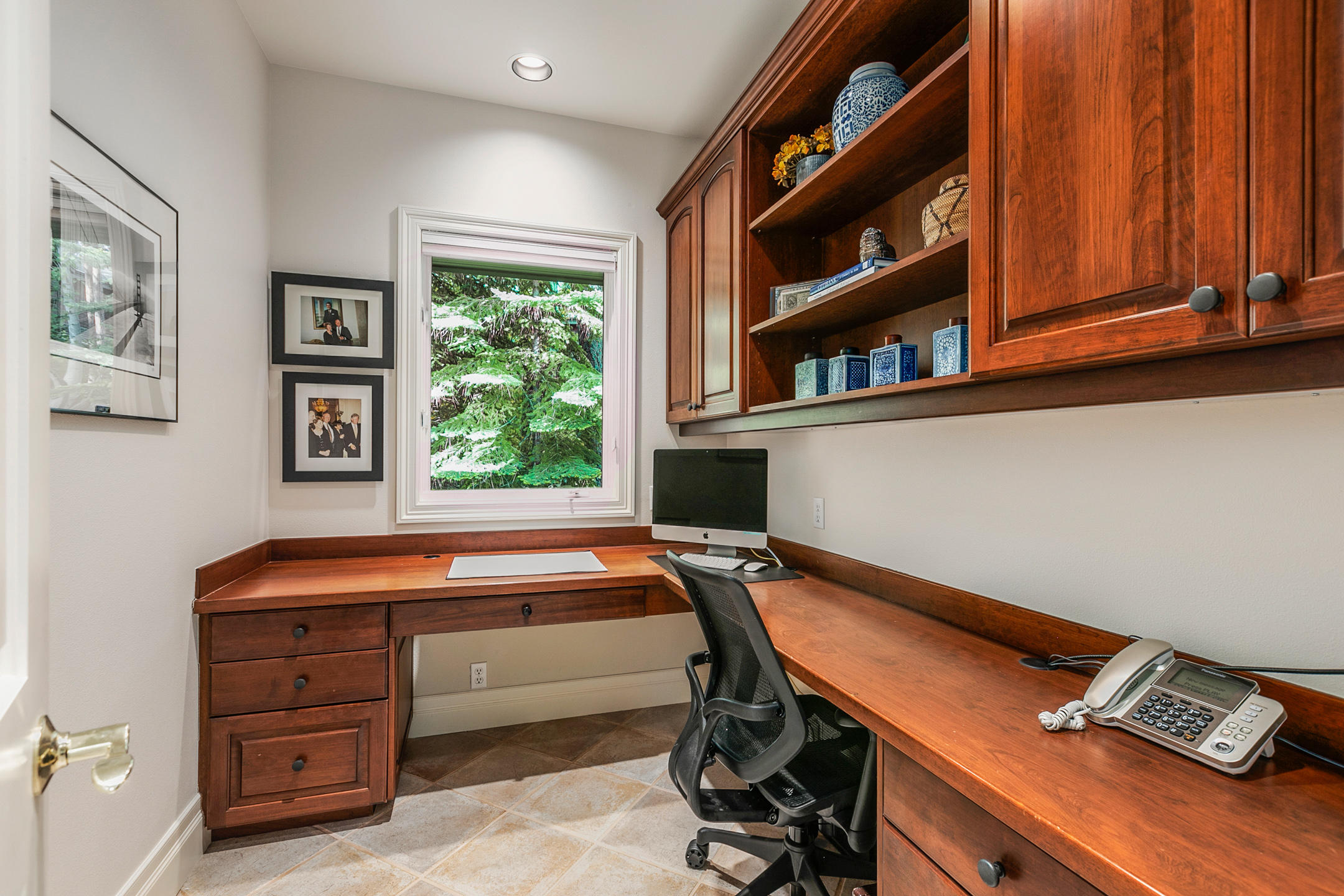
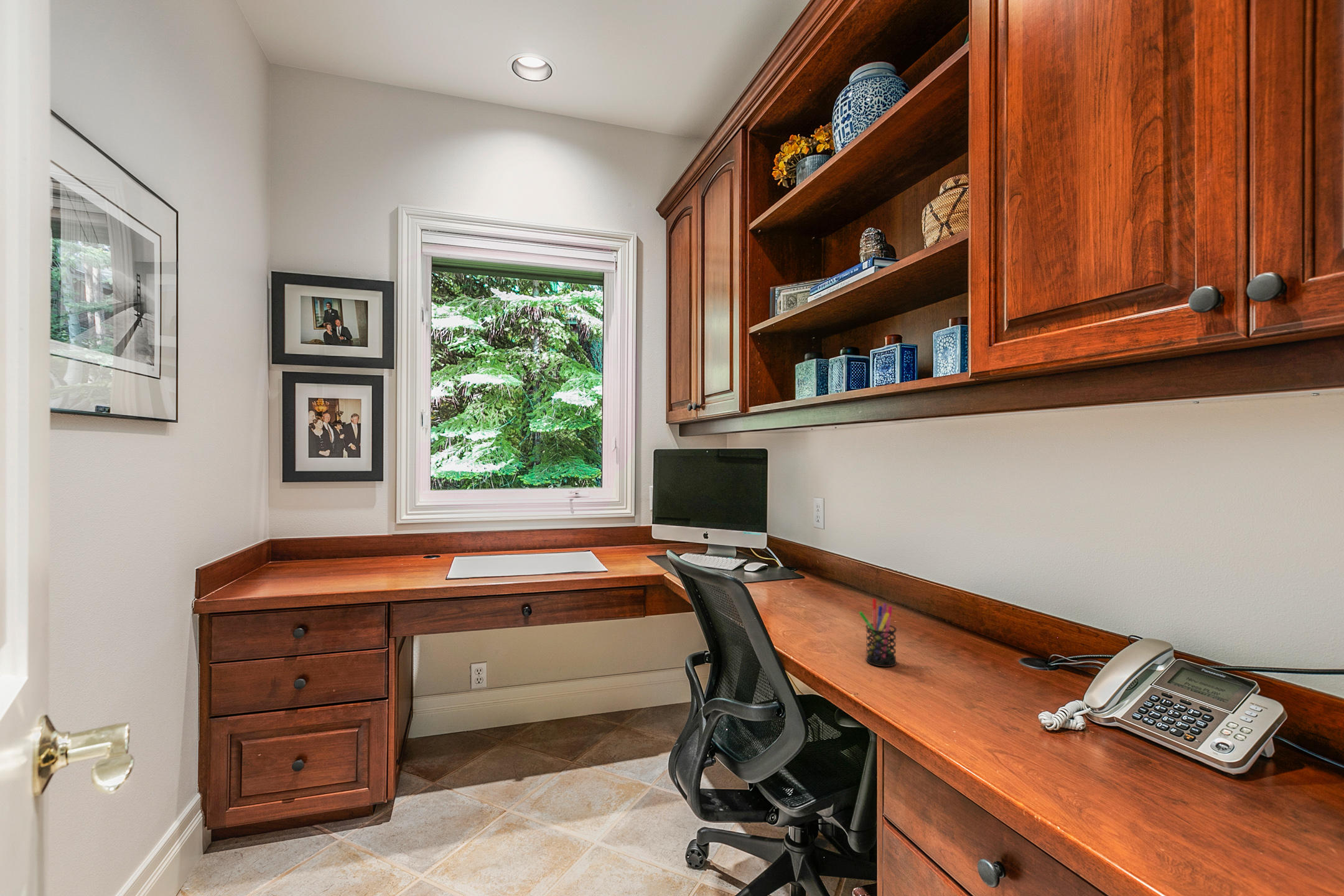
+ pen holder [858,598,897,668]
